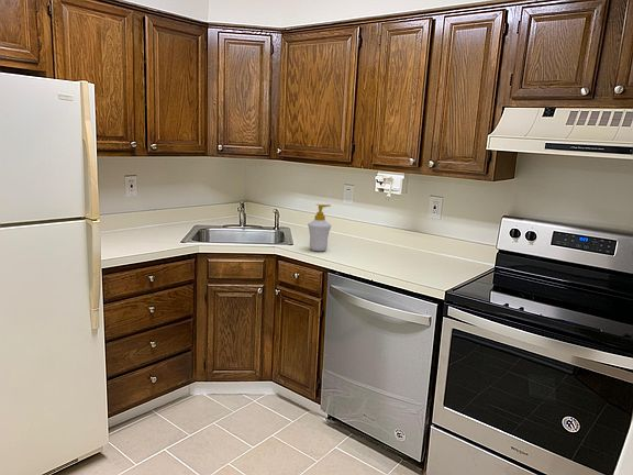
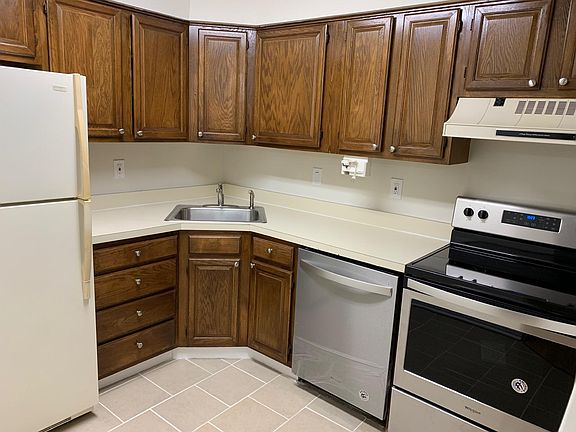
- soap bottle [307,203,333,252]
